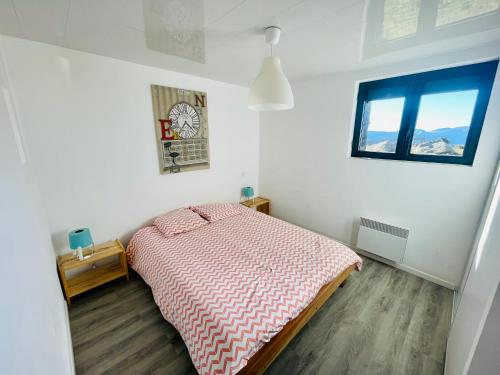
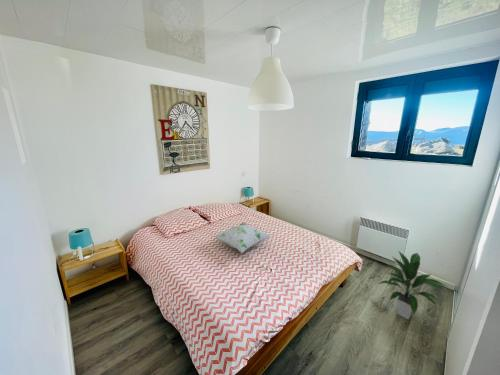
+ decorative pillow [214,222,272,254]
+ indoor plant [378,249,447,320]
